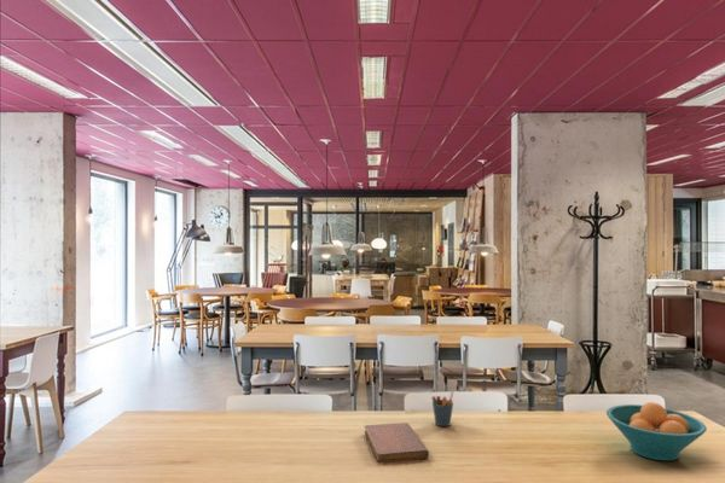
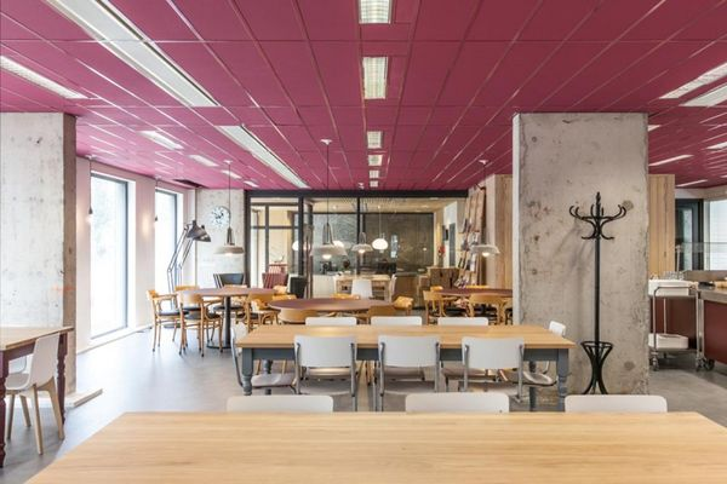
- fruit bowl [605,401,708,462]
- notebook [364,421,430,464]
- pen holder [430,389,454,427]
